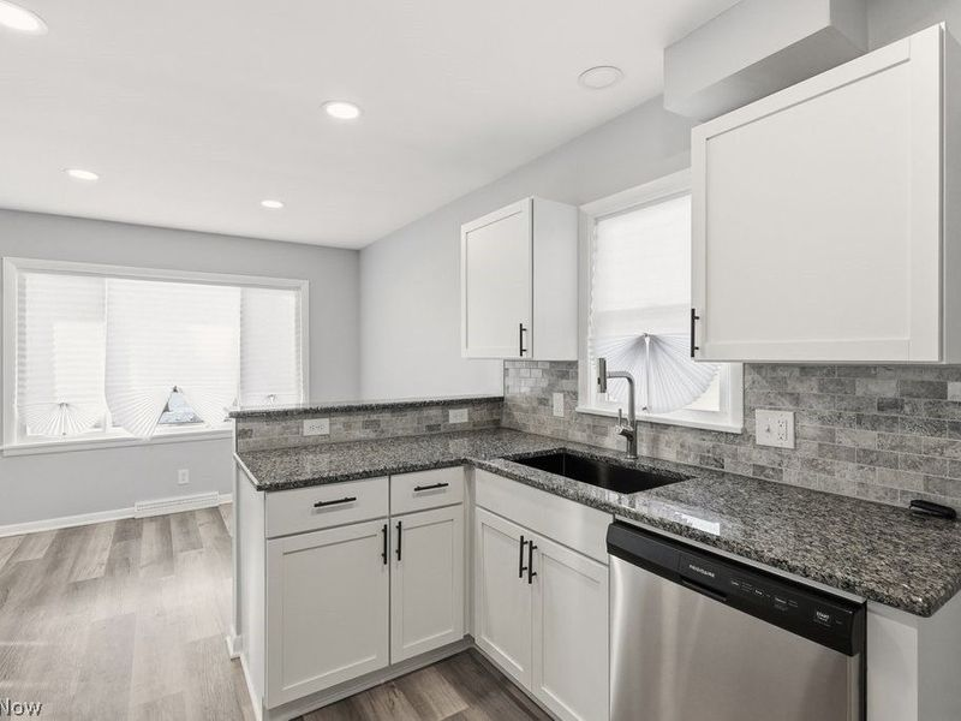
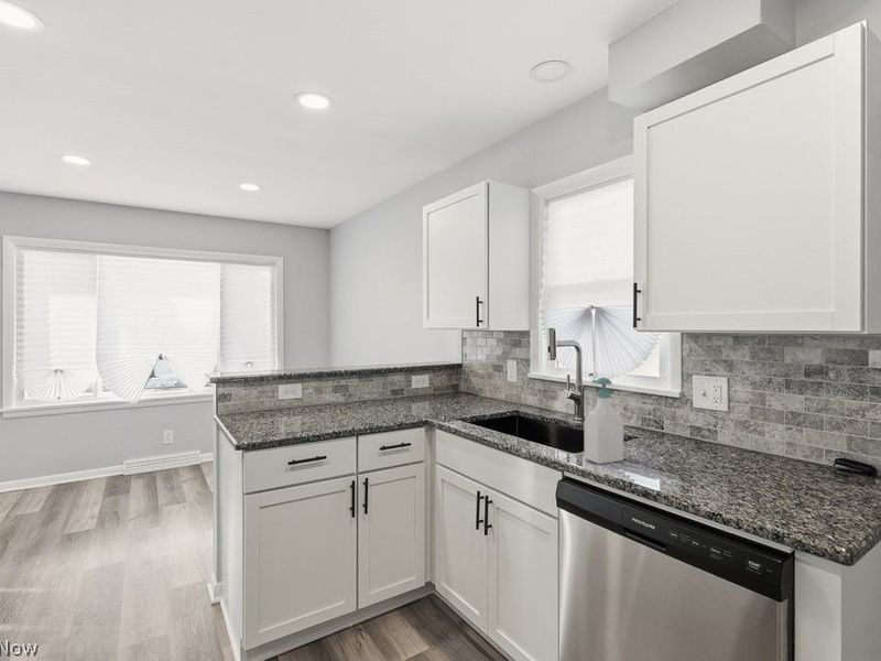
+ soap bottle [584,377,624,465]
